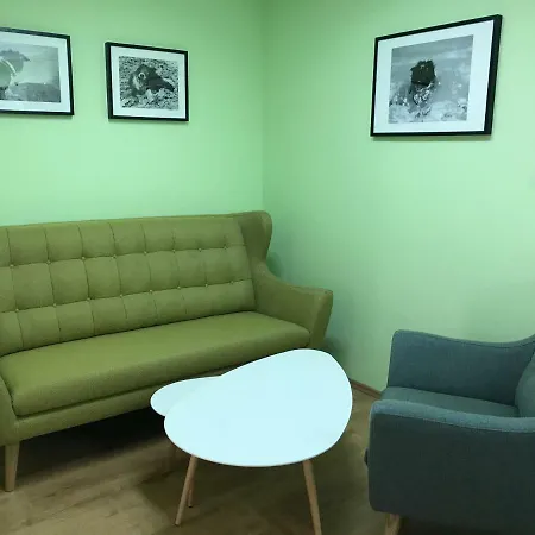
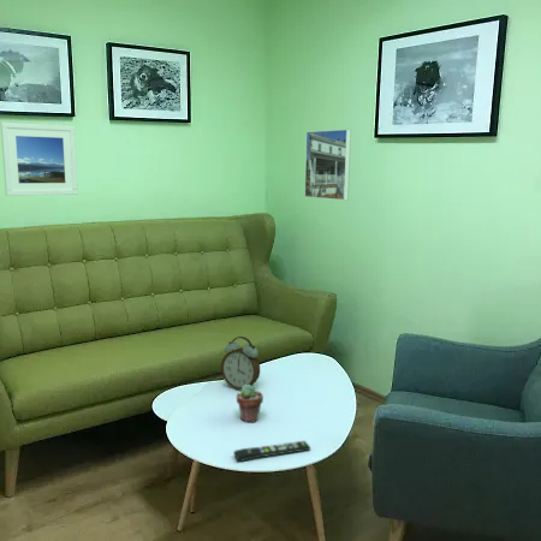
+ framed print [303,127,352,201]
+ alarm clock [220,335,261,391]
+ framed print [0,121,79,197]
+ potted succulent [236,385,264,423]
+ remote control [232,440,311,463]
